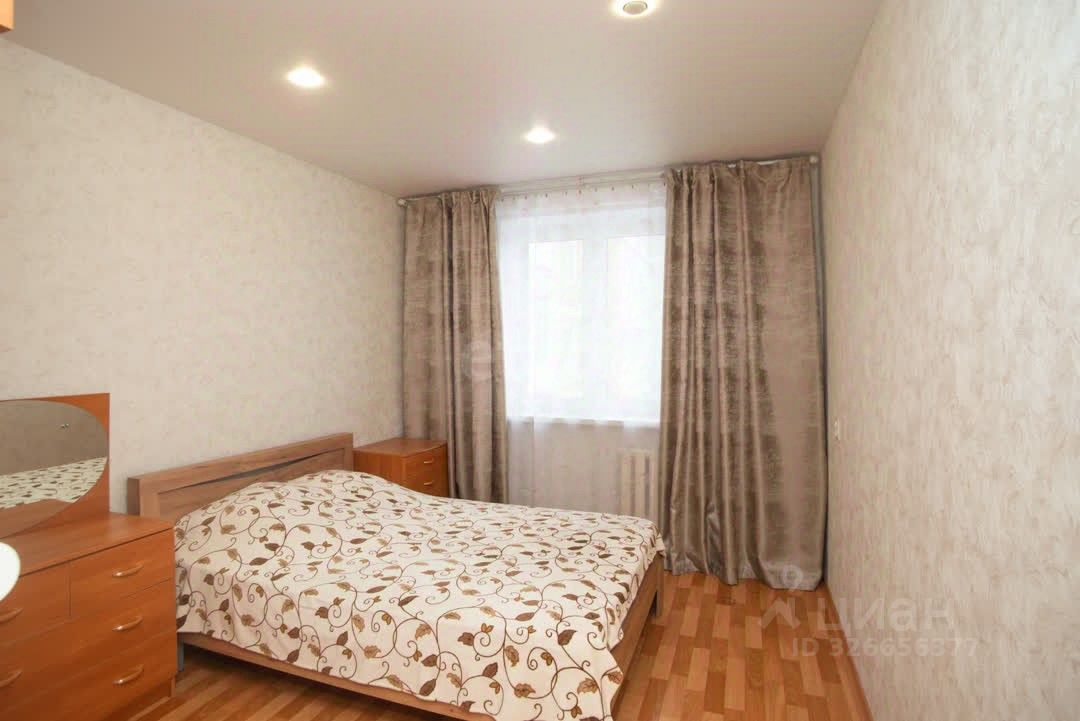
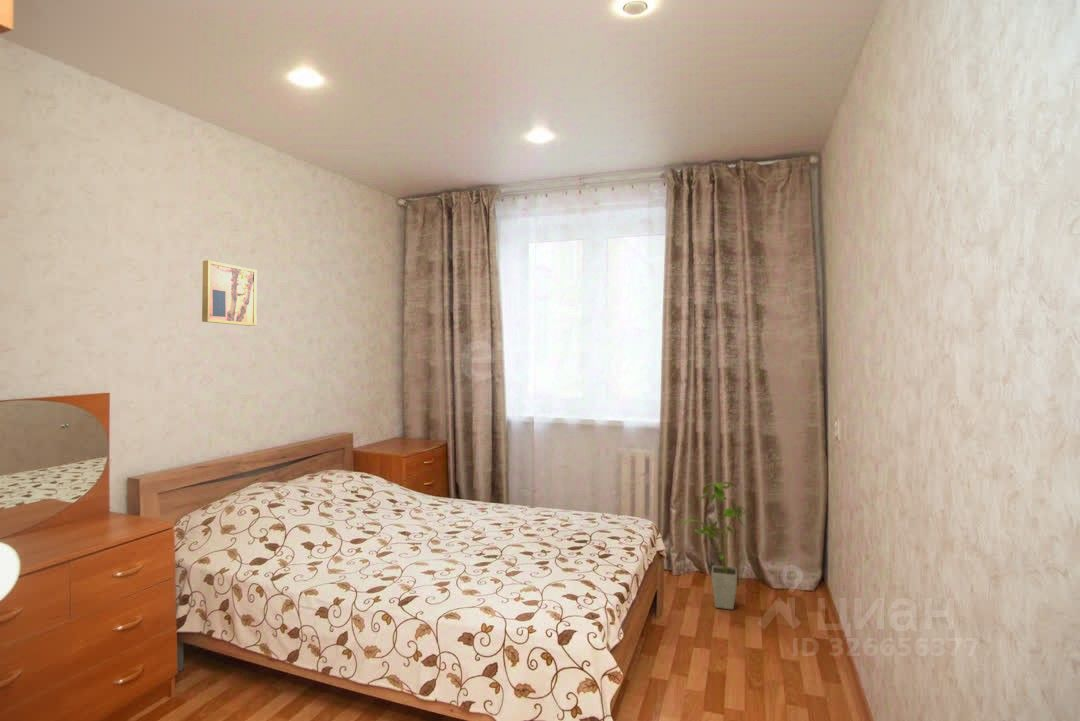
+ house plant [680,481,751,610]
+ wall art [201,259,258,327]
